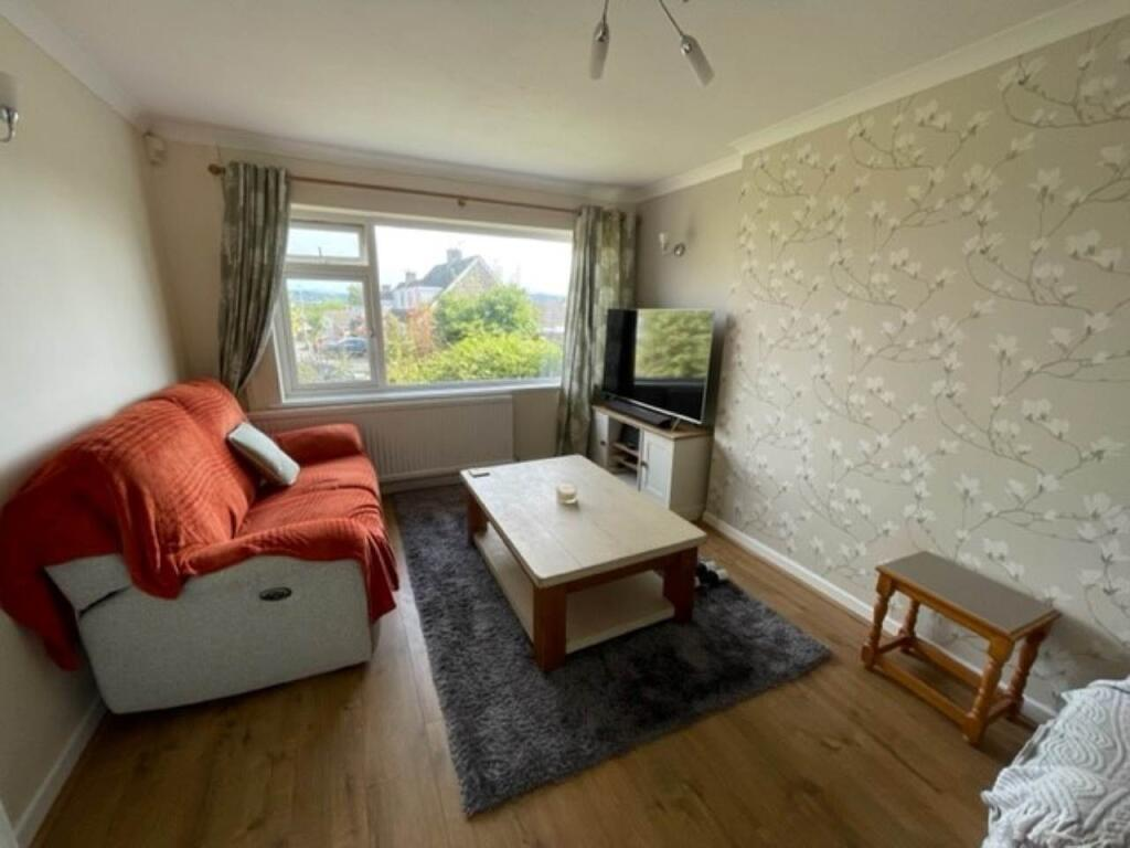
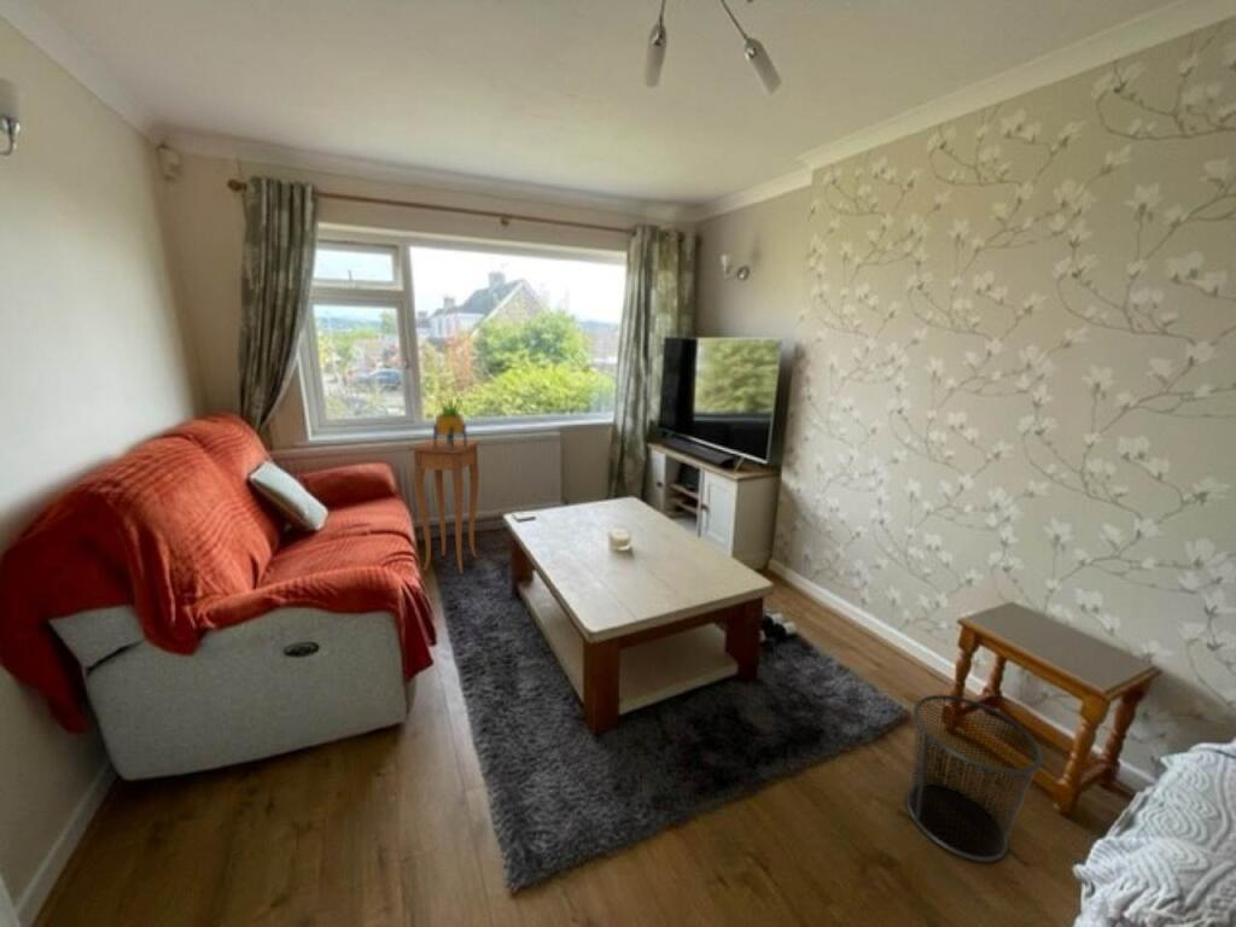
+ potted plant [432,391,468,449]
+ waste bin [905,694,1044,863]
+ side table [408,437,482,575]
